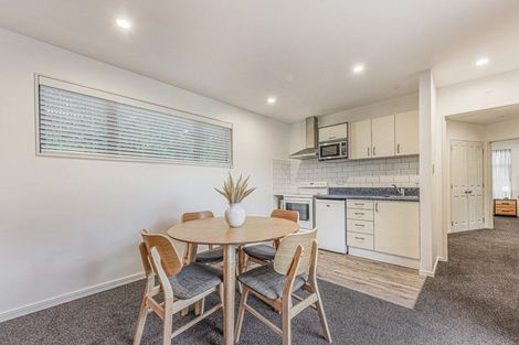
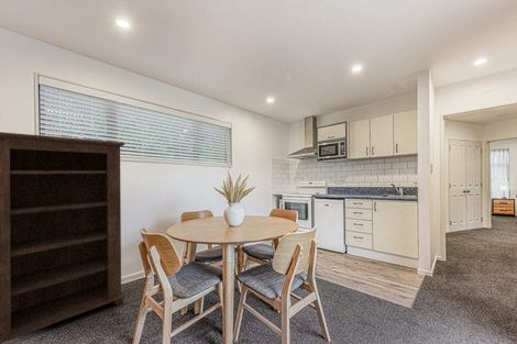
+ bookshelf [0,131,127,344]
